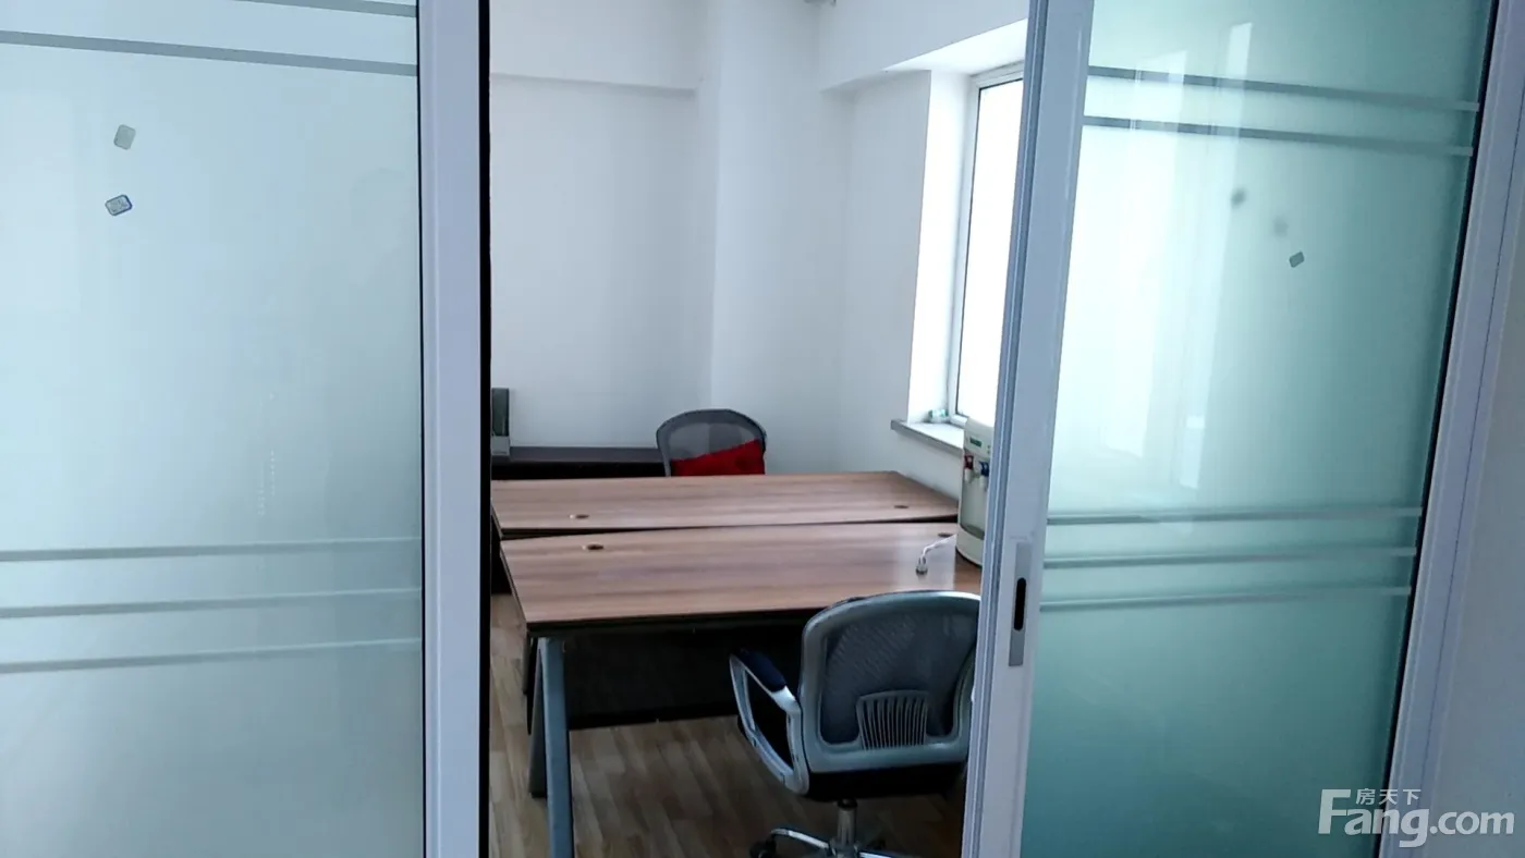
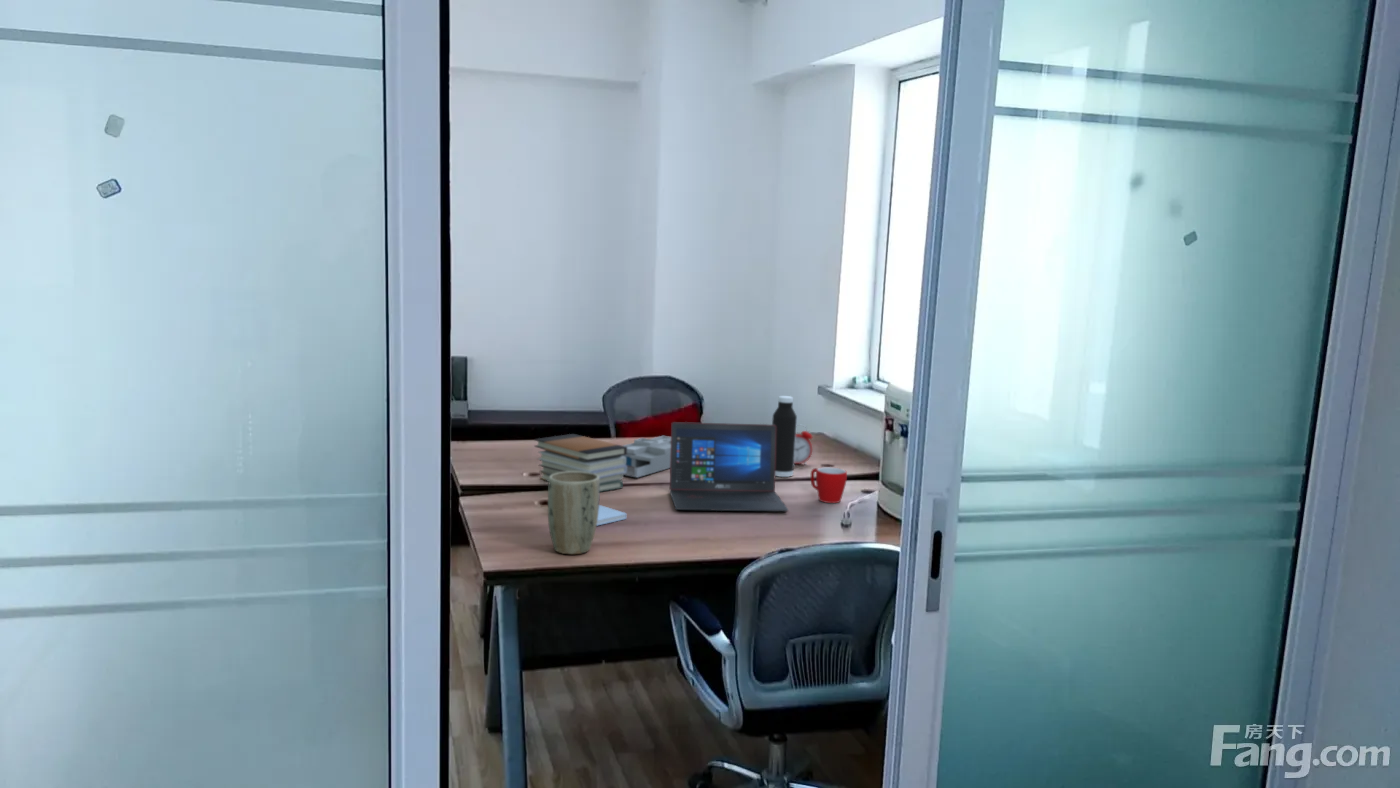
+ mug [810,466,848,504]
+ notepad [596,504,627,527]
+ plant pot [547,471,601,555]
+ laptop [669,421,789,512]
+ alarm clock [794,423,813,466]
+ water bottle [771,395,798,478]
+ book stack [533,433,627,493]
+ desk organizer [622,435,671,479]
